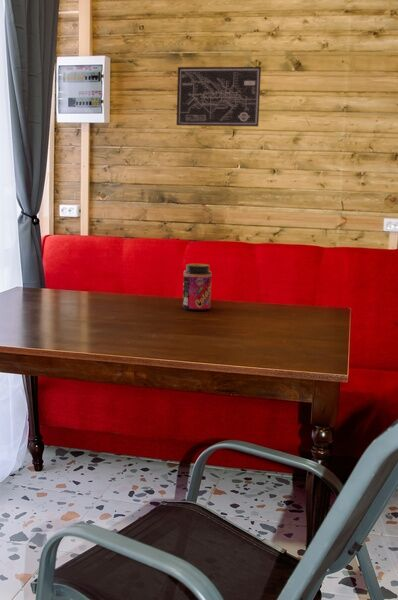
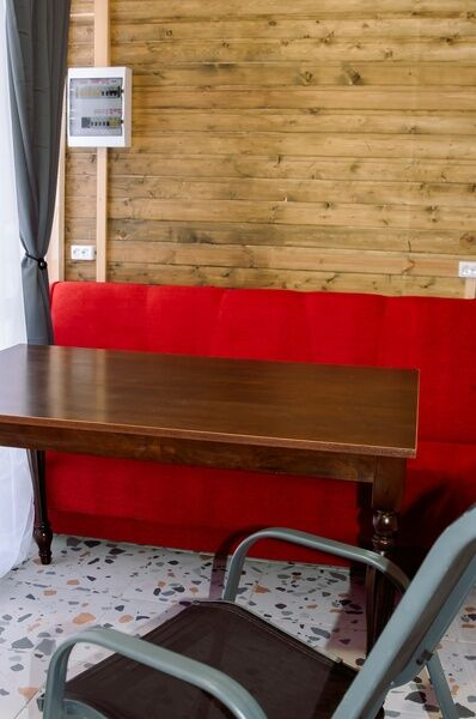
- wall art [175,66,262,127]
- jar [182,263,213,312]
